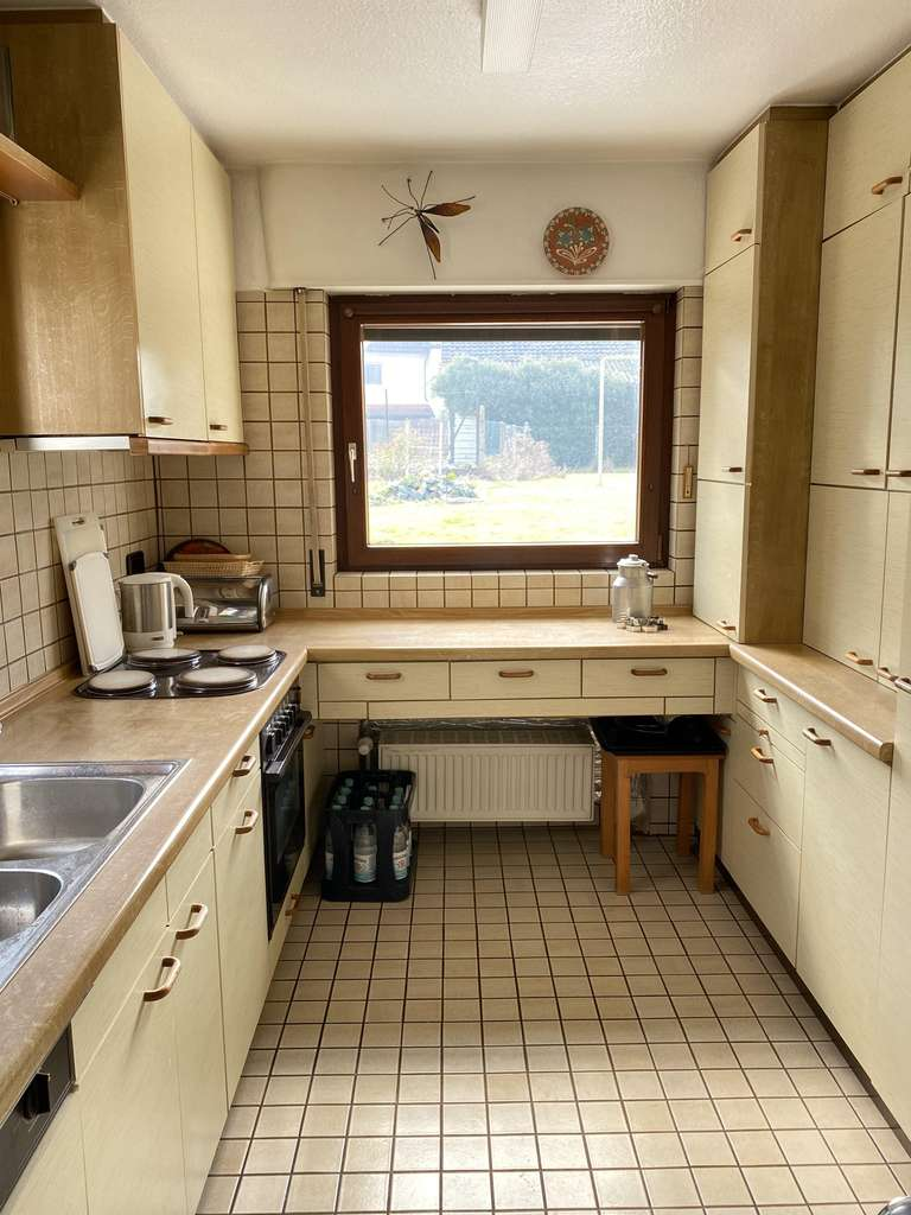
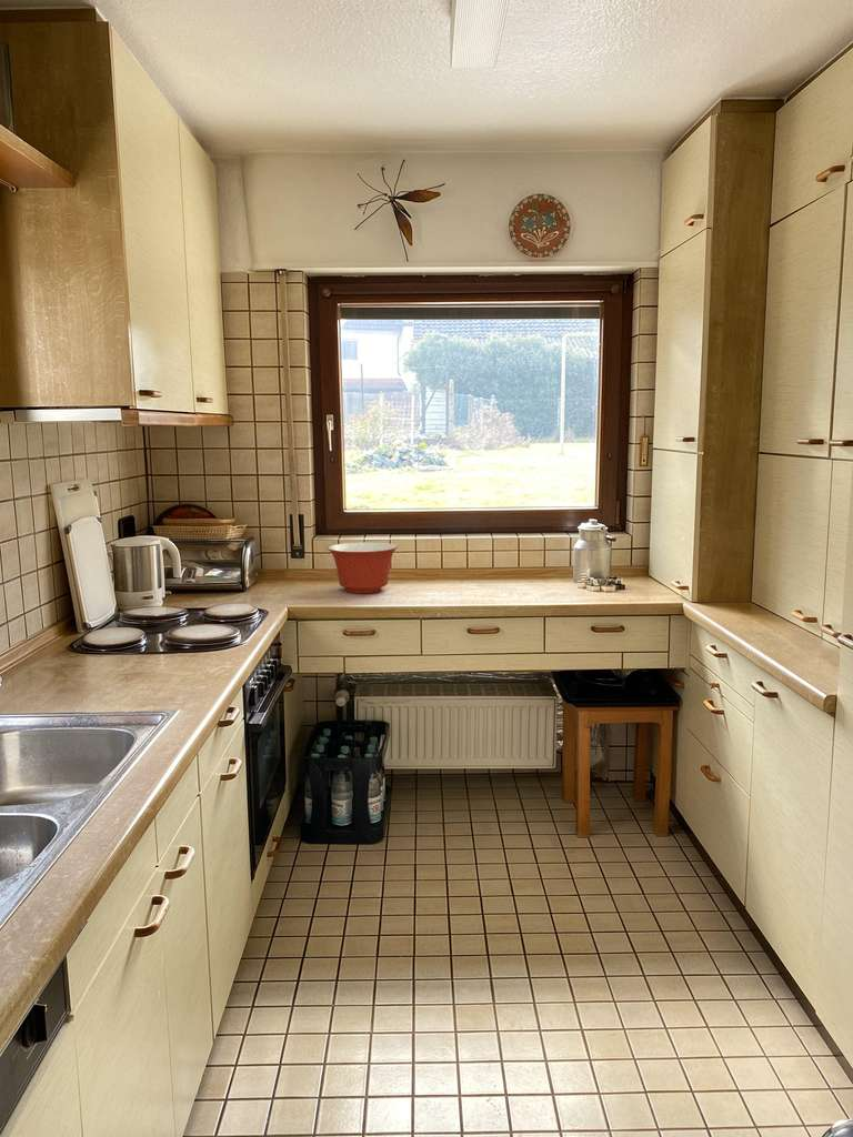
+ mixing bowl [327,541,399,594]
